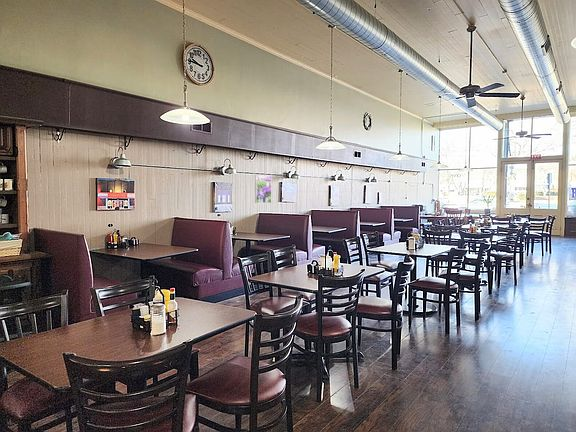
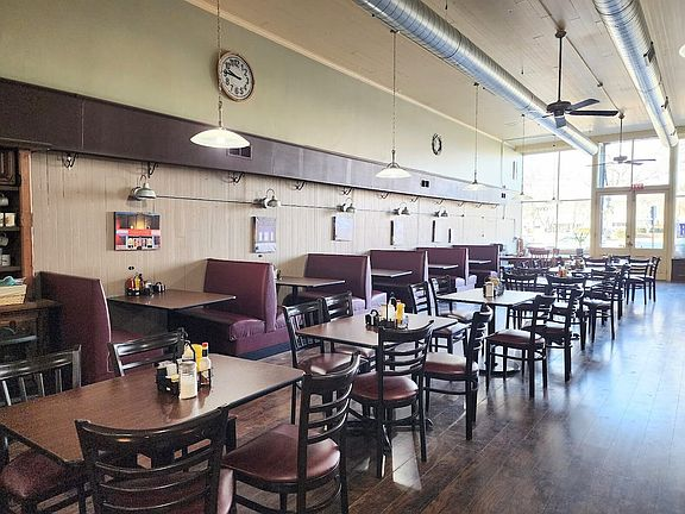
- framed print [254,174,273,204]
